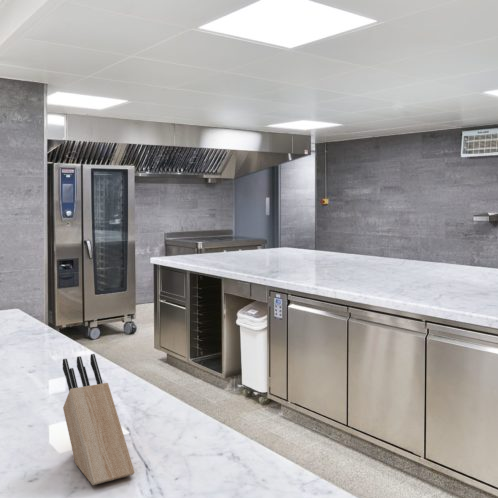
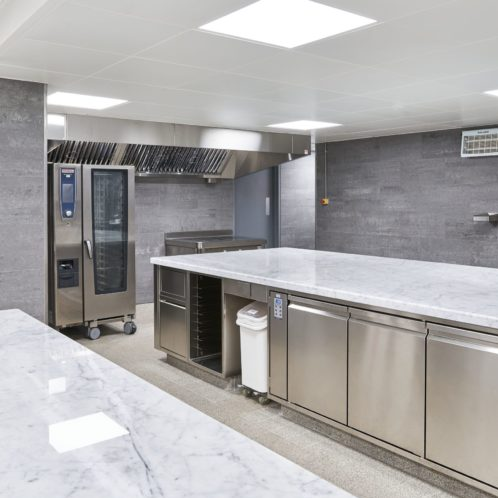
- knife block [62,353,135,486]
